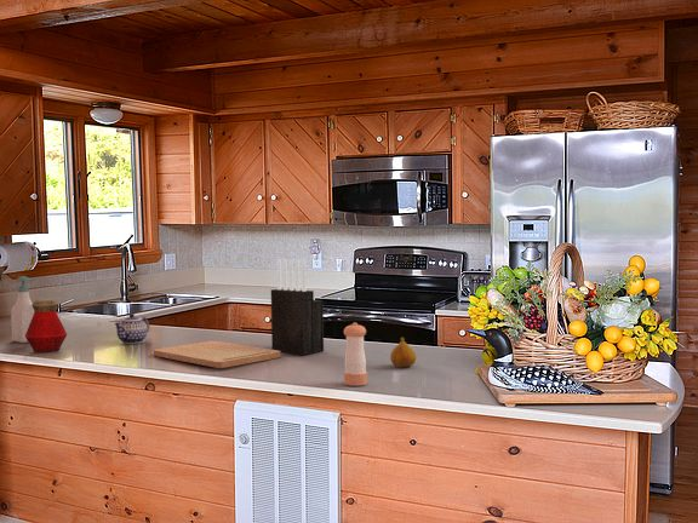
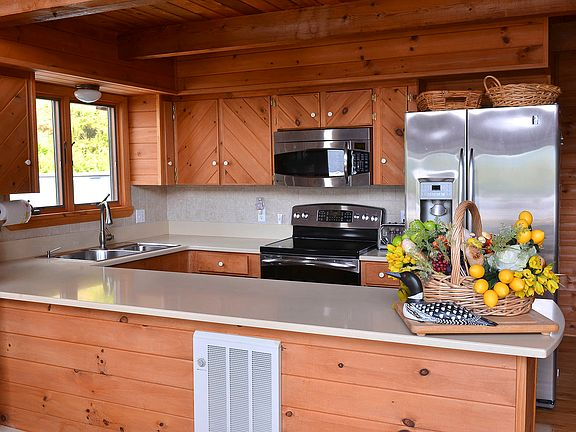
- cutting board [153,340,282,369]
- fruit [389,337,417,368]
- teapot [113,312,150,345]
- soap bottle [10,275,36,344]
- bottle [25,298,68,354]
- pepper shaker [343,322,368,386]
- knife block [270,258,325,356]
